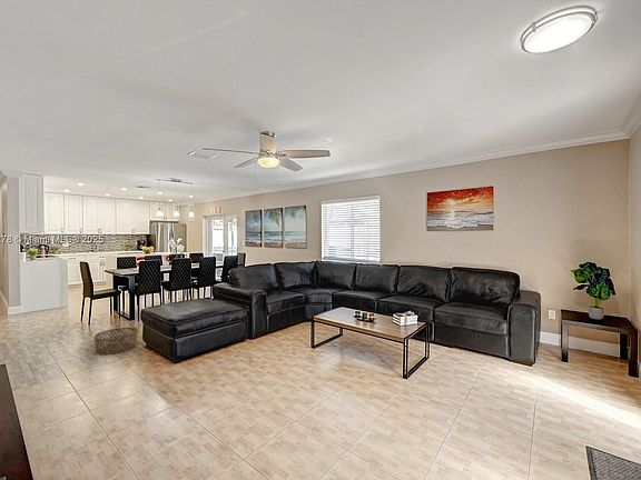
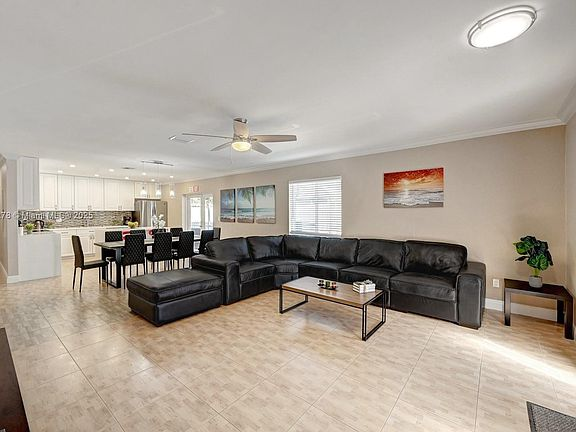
- basket [93,327,139,356]
